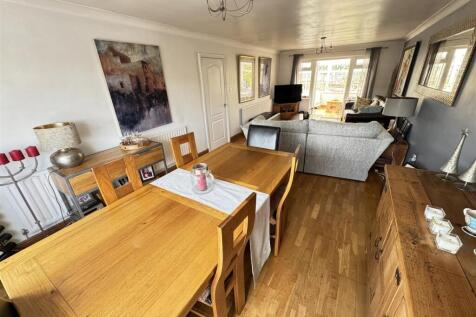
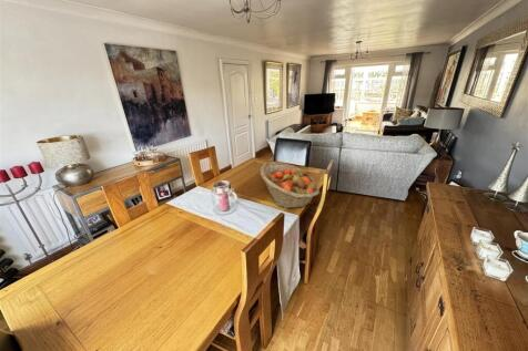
+ fruit basket [260,161,321,209]
